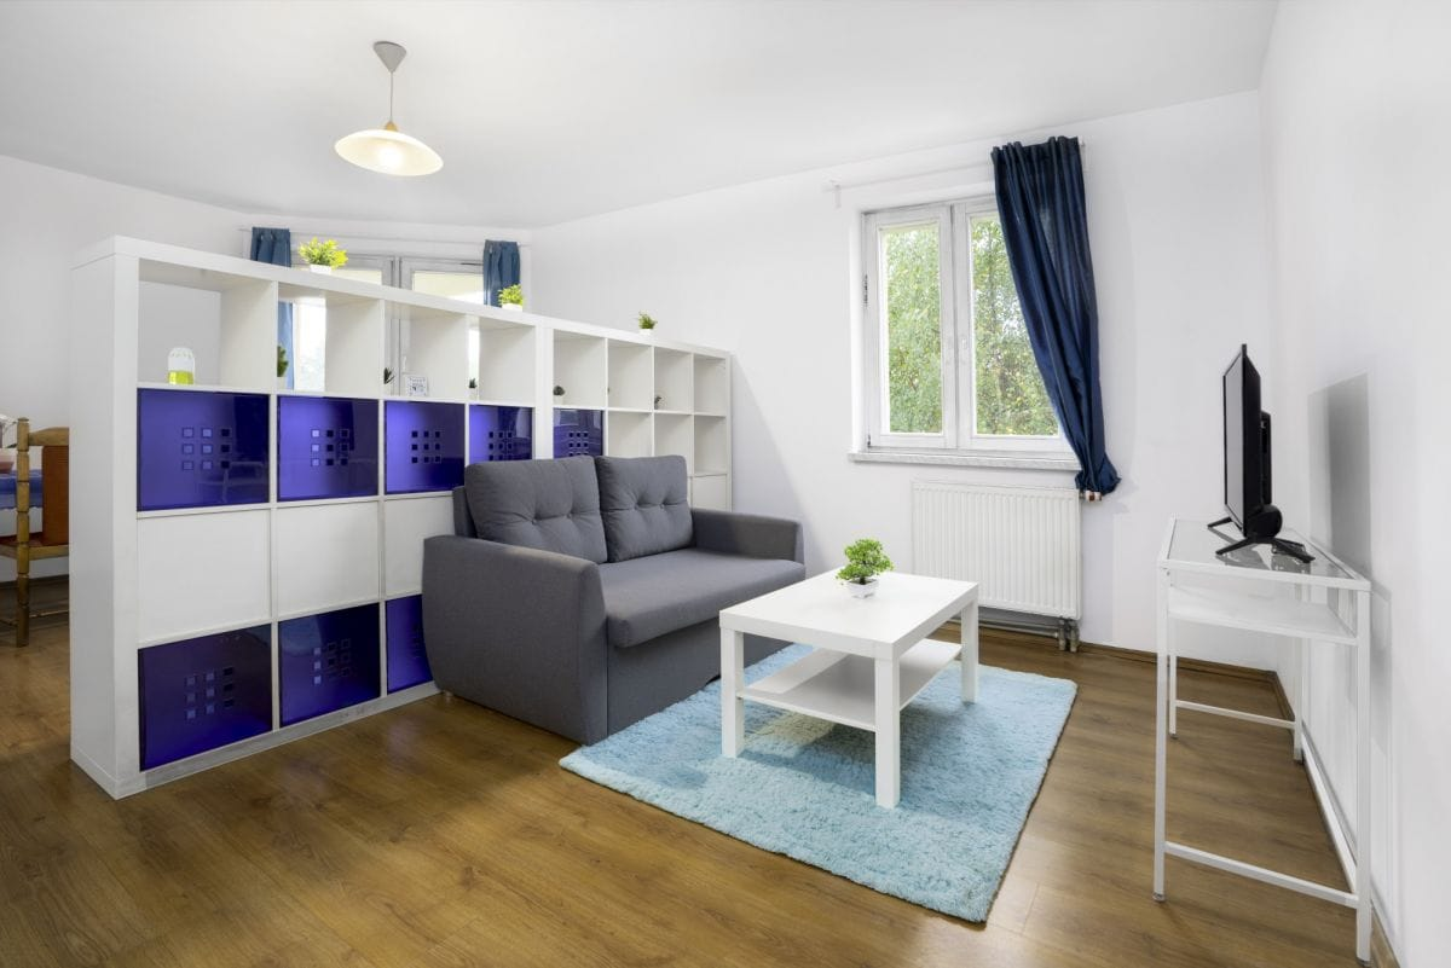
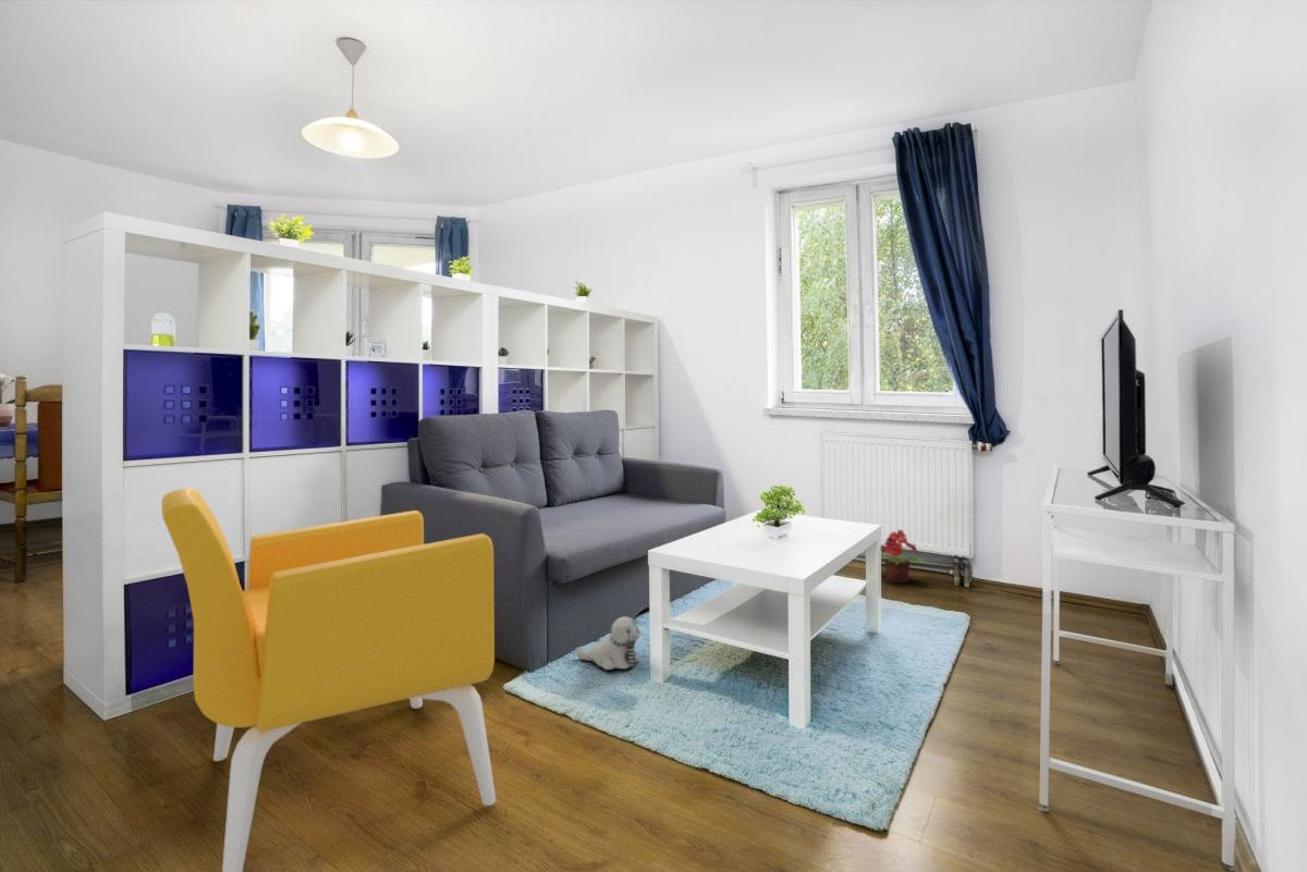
+ potted plant [880,529,928,584]
+ plush toy [575,615,642,671]
+ armchair [161,488,497,872]
